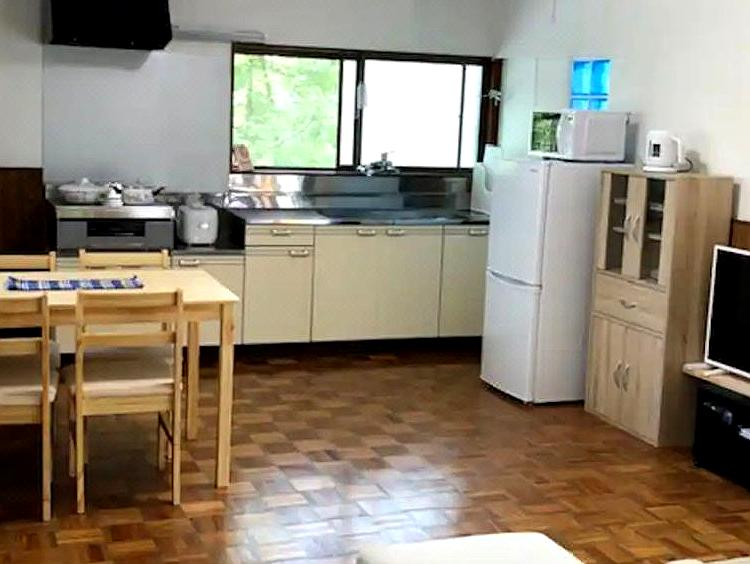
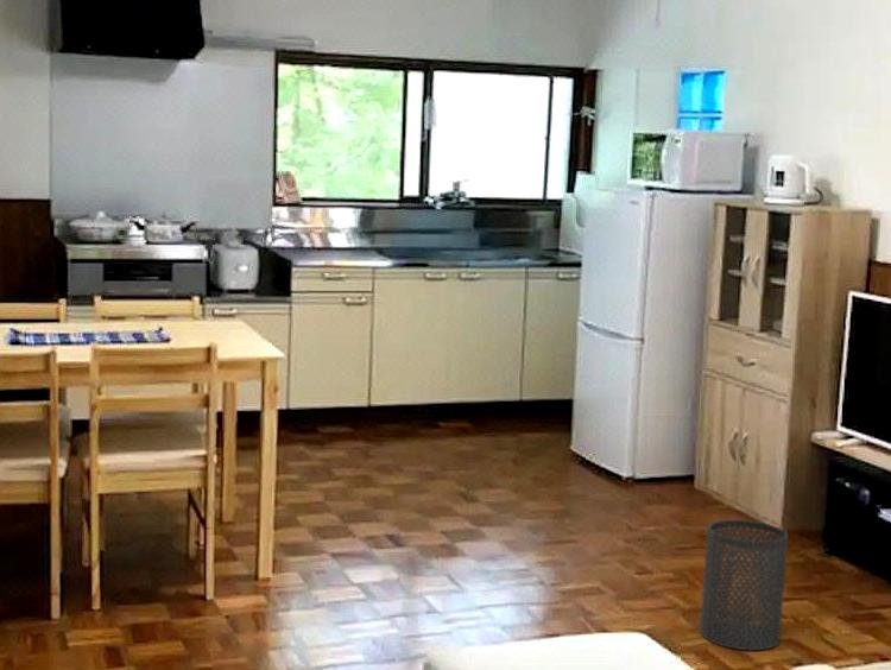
+ trash can [699,519,789,651]
